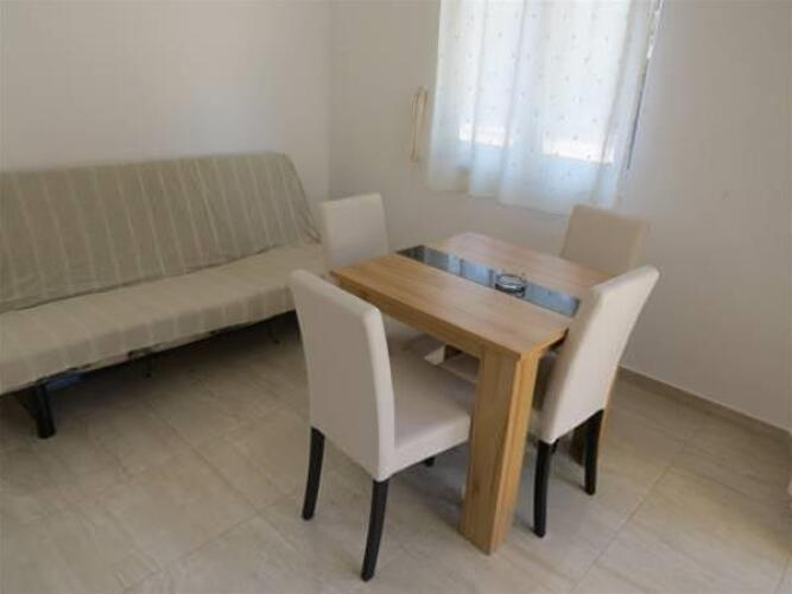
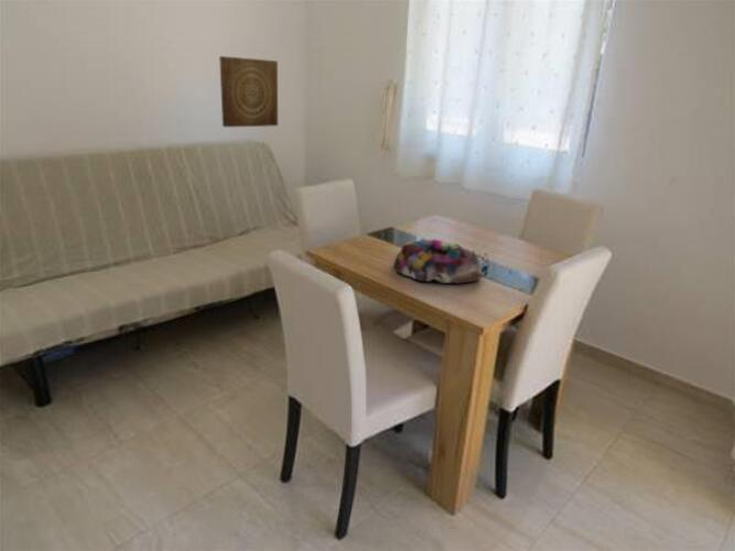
+ wall art [218,55,279,128]
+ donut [393,238,483,285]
